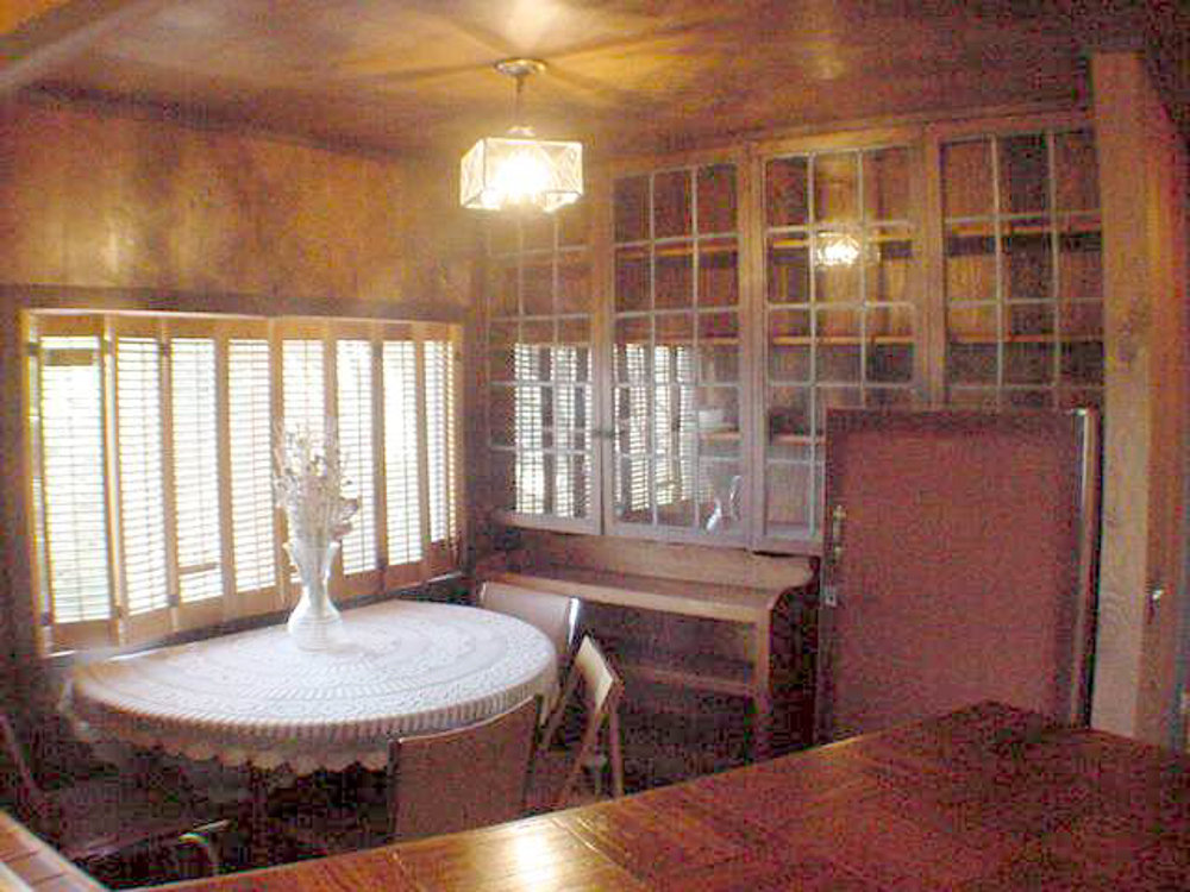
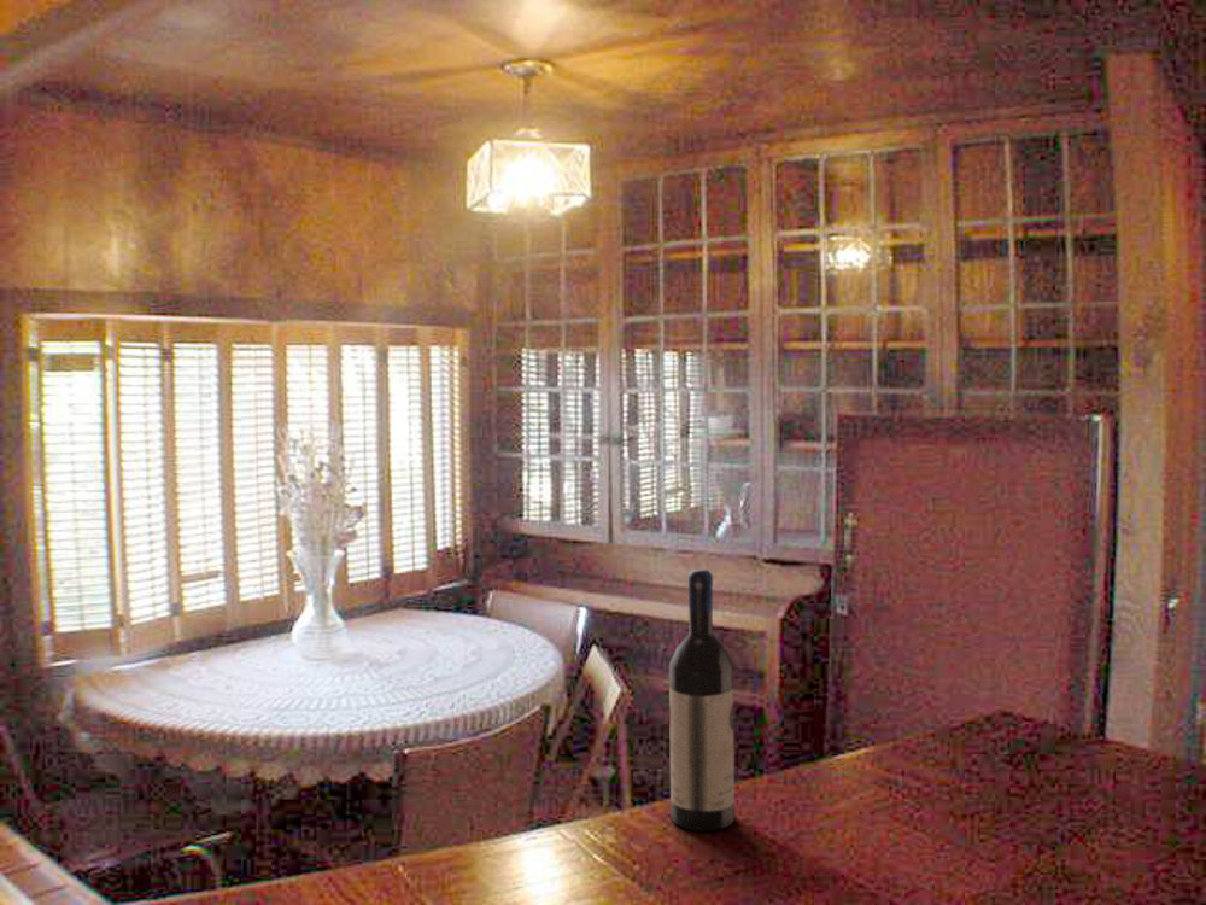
+ wine bottle [668,568,736,831]
